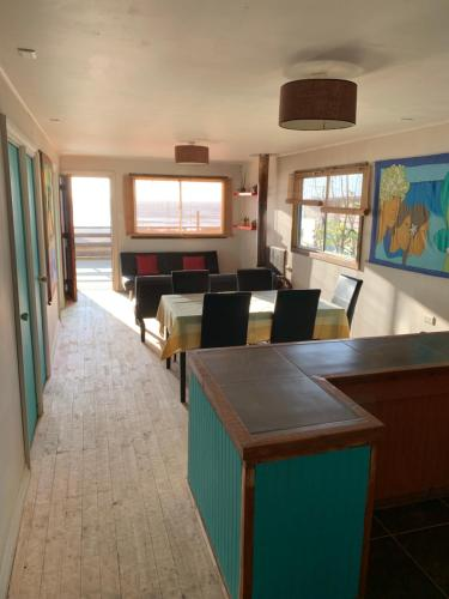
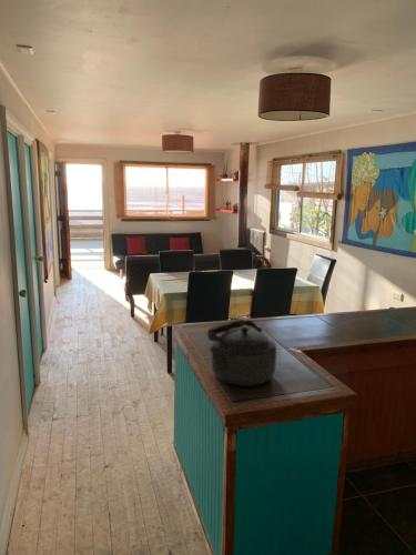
+ kettle [206,317,277,387]
